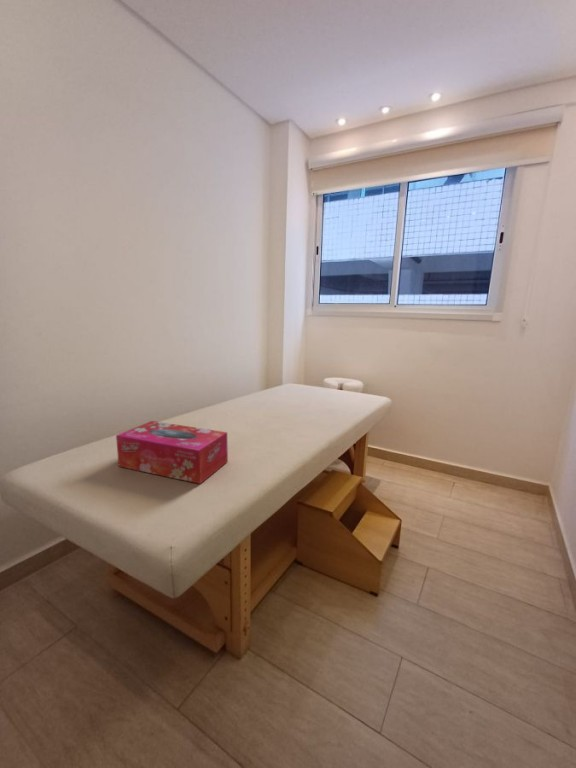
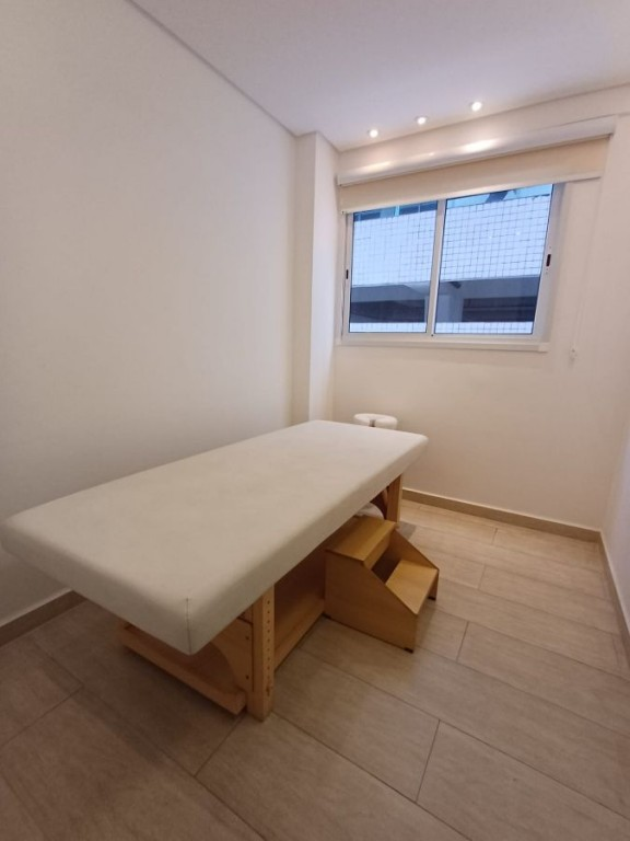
- tissue box [115,420,229,485]
